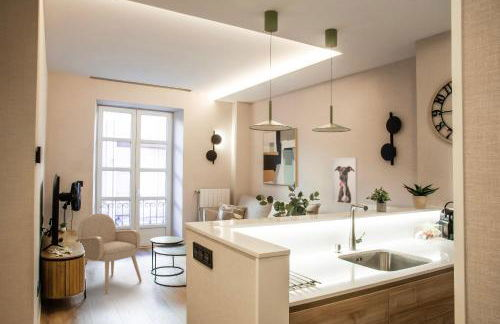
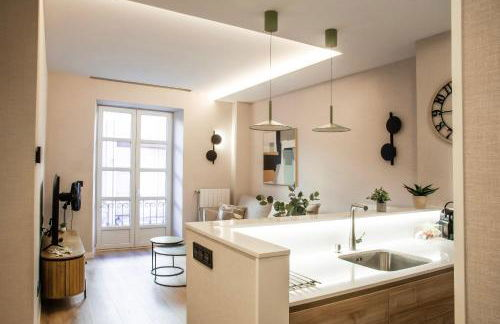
- armchair [74,213,143,295]
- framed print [331,156,358,205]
